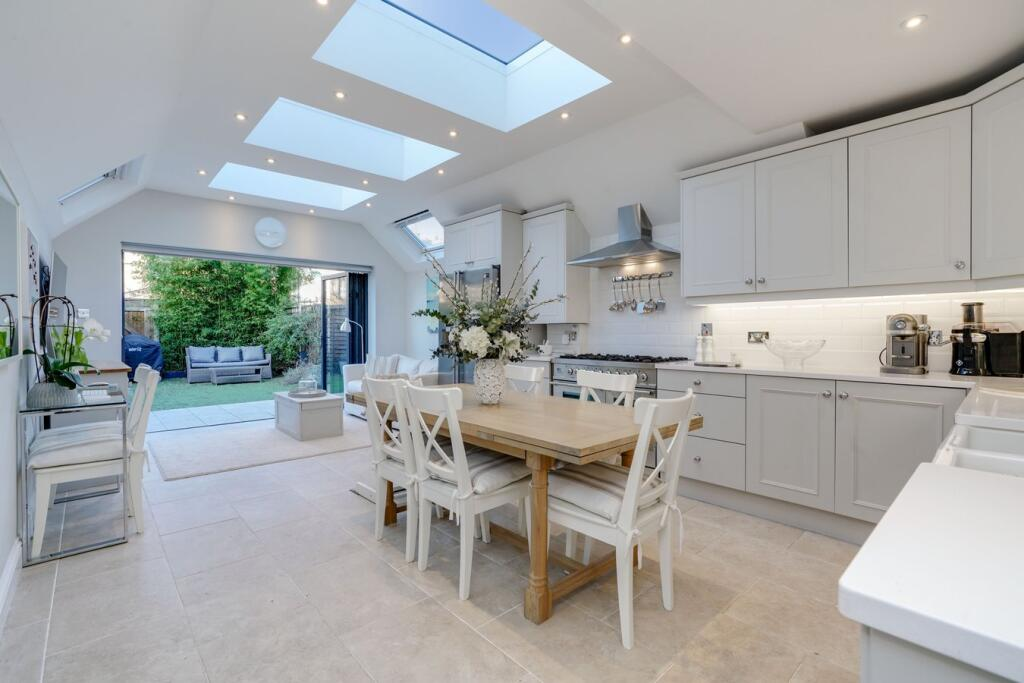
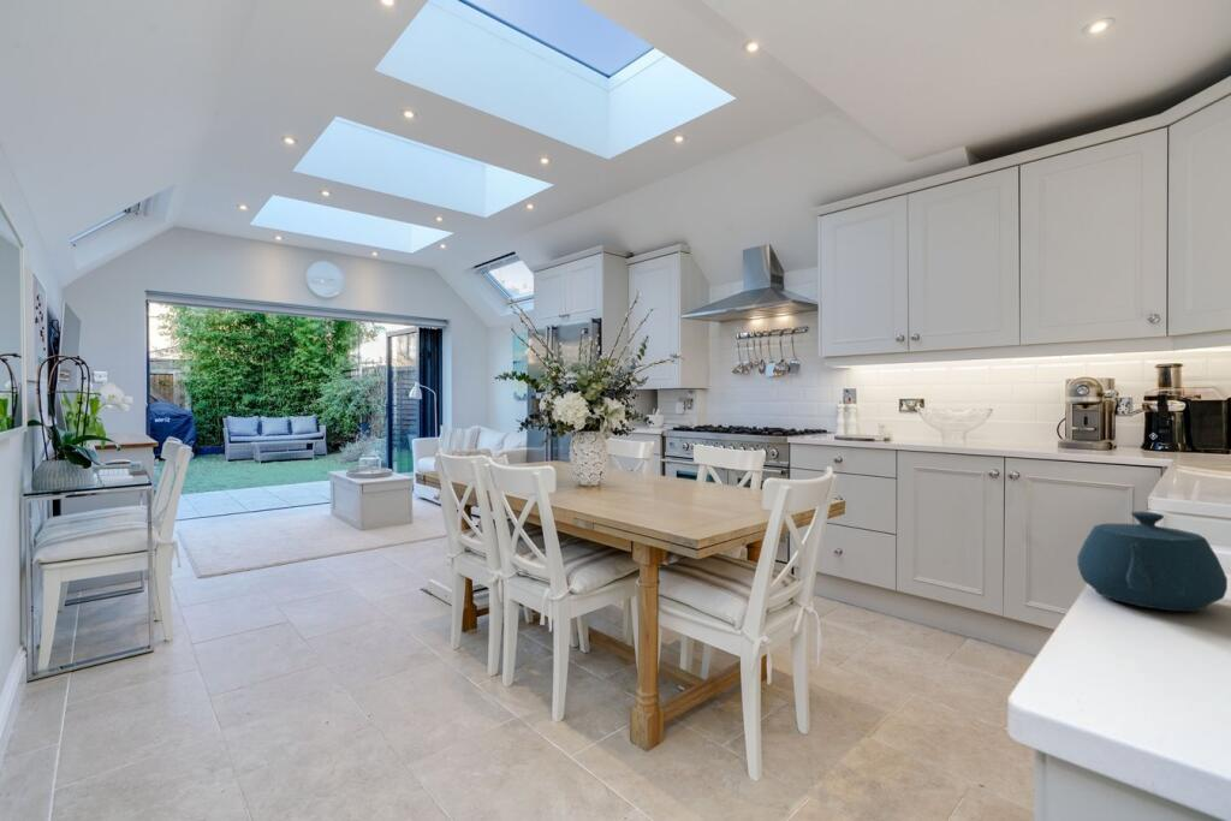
+ teapot [1076,511,1229,613]
